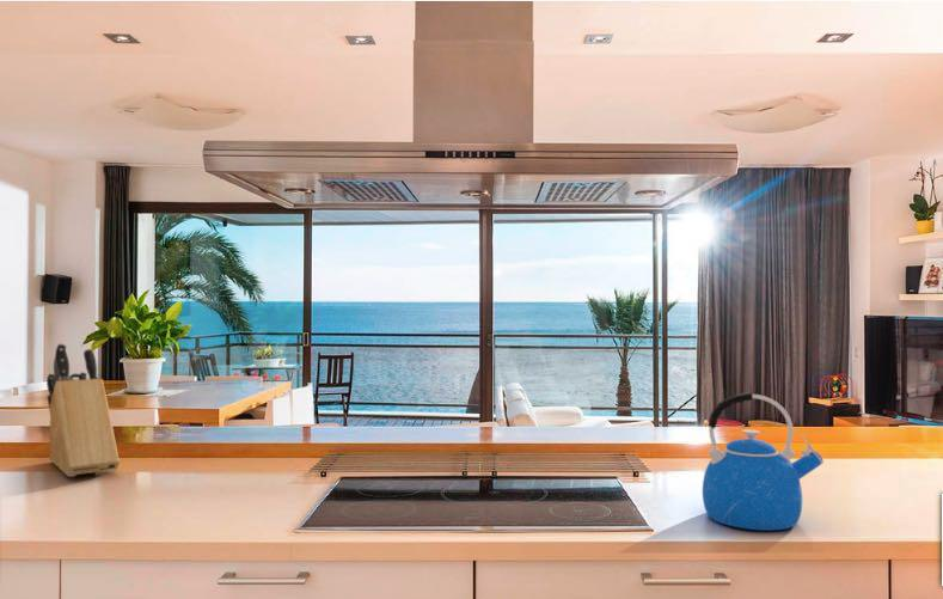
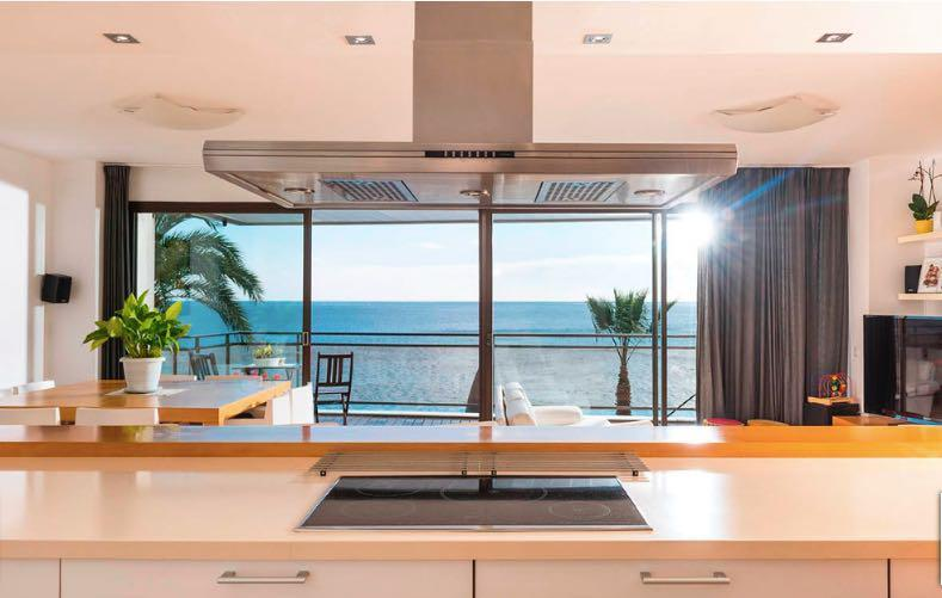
- knife block [45,342,121,478]
- kettle [702,391,825,532]
